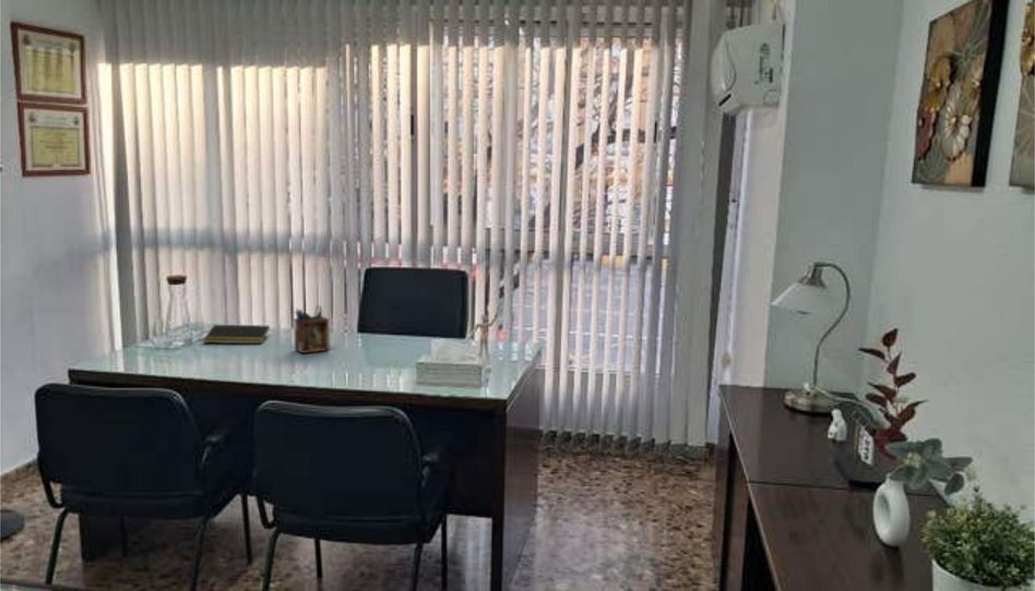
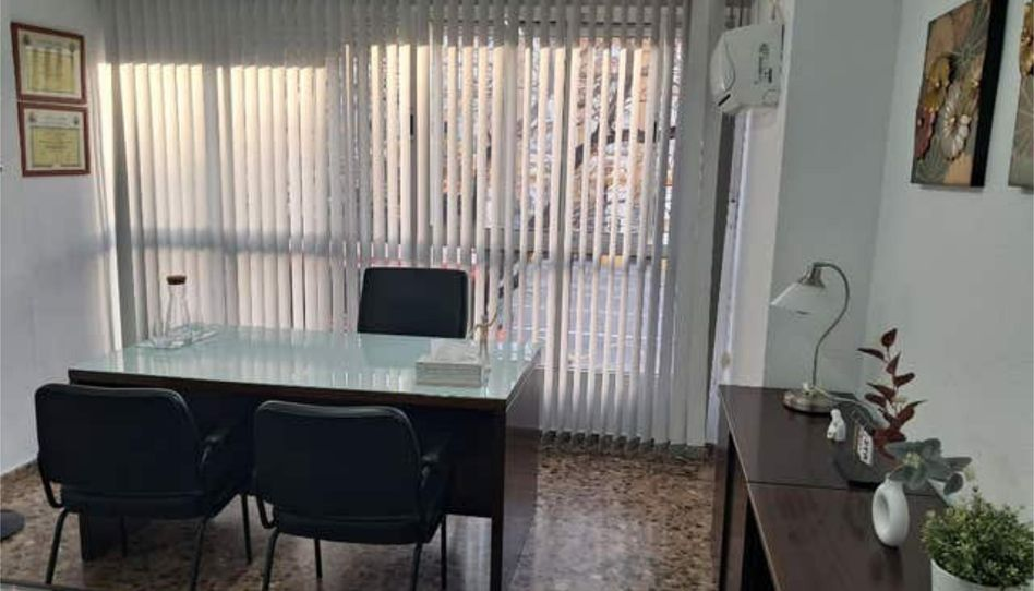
- desk organizer [293,303,331,354]
- notepad [202,324,271,345]
